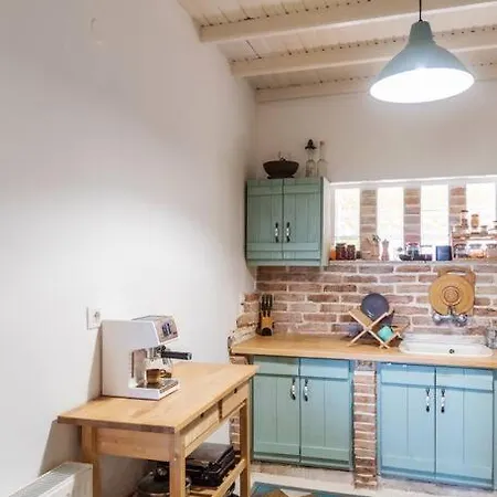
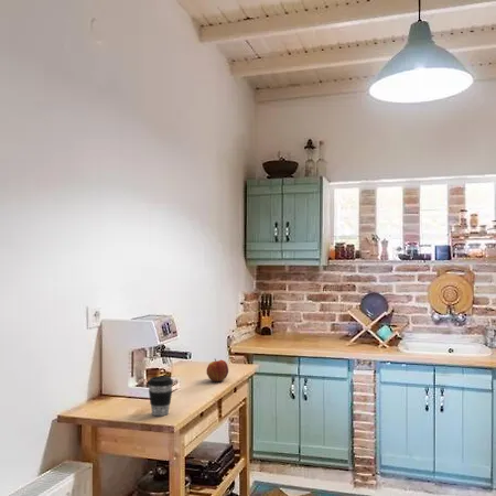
+ apple [205,358,229,382]
+ coffee cup [147,375,174,417]
